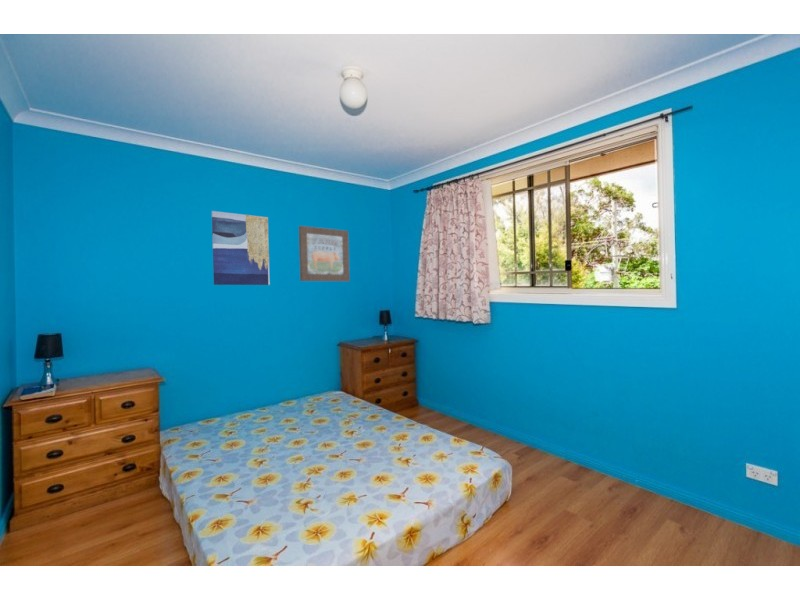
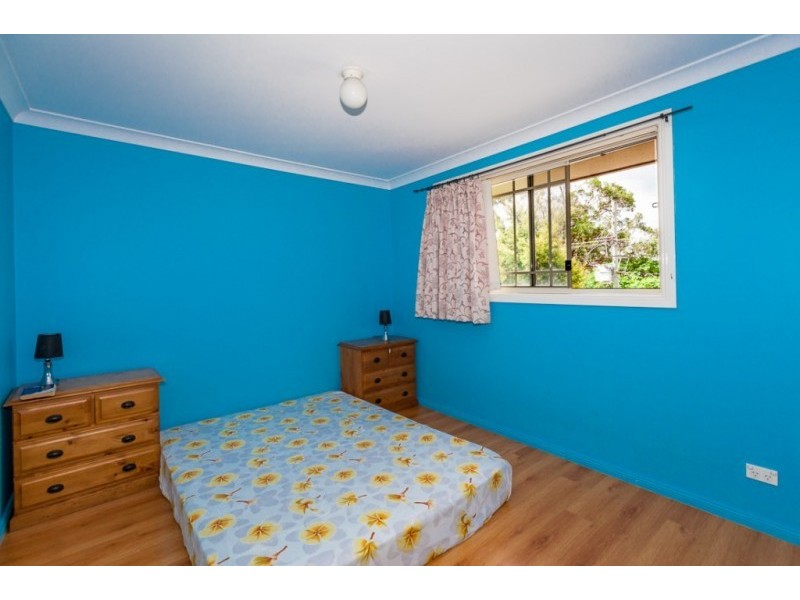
- wall art [298,225,351,282]
- wall art [211,210,271,286]
